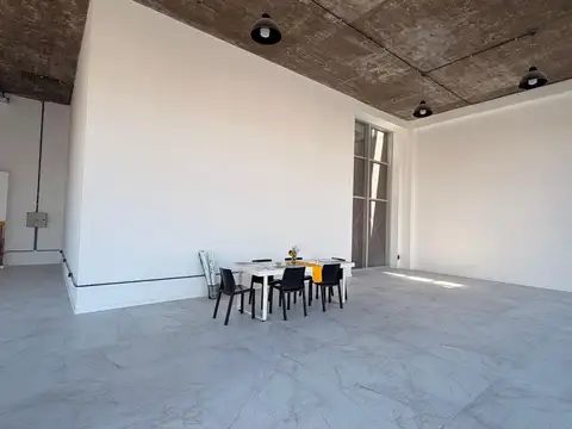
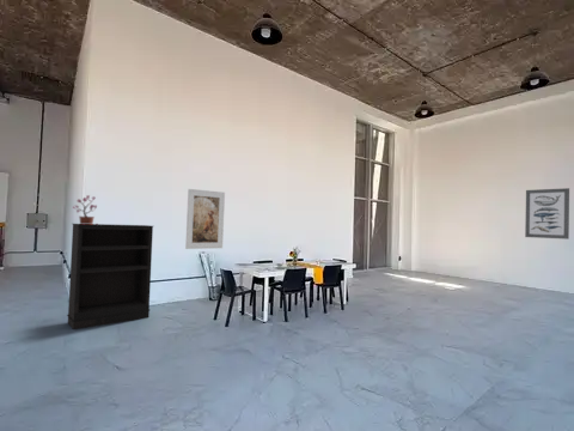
+ wall art [524,187,570,241]
+ potted plant [73,194,98,224]
+ bookshelf [66,223,154,330]
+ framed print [184,188,226,250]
